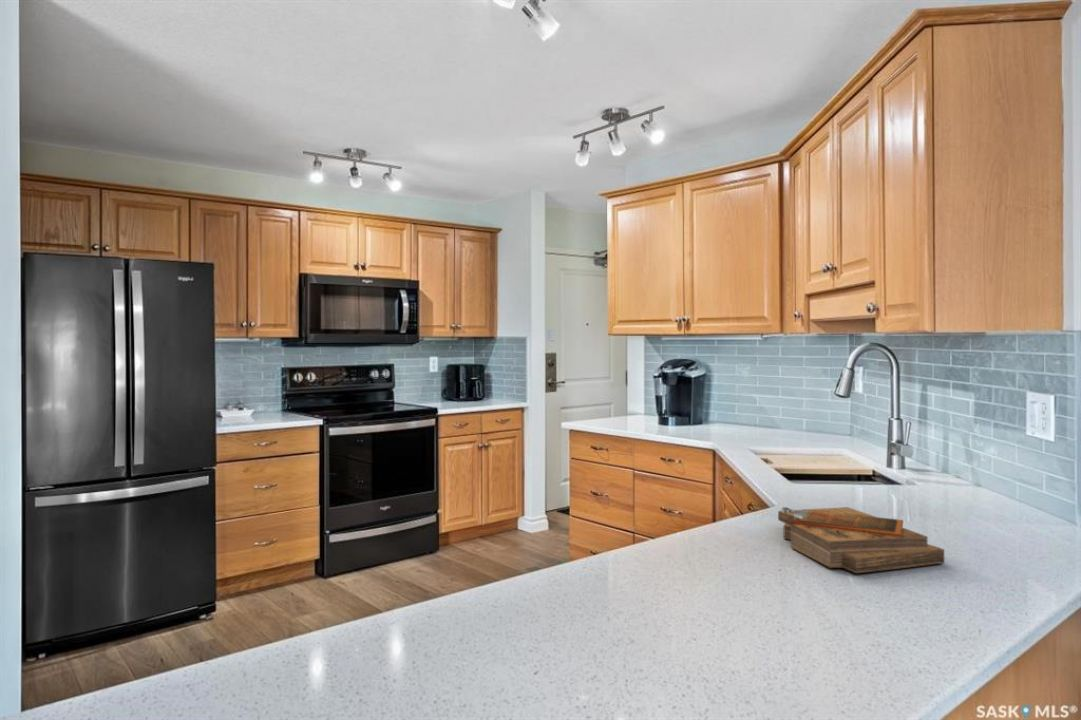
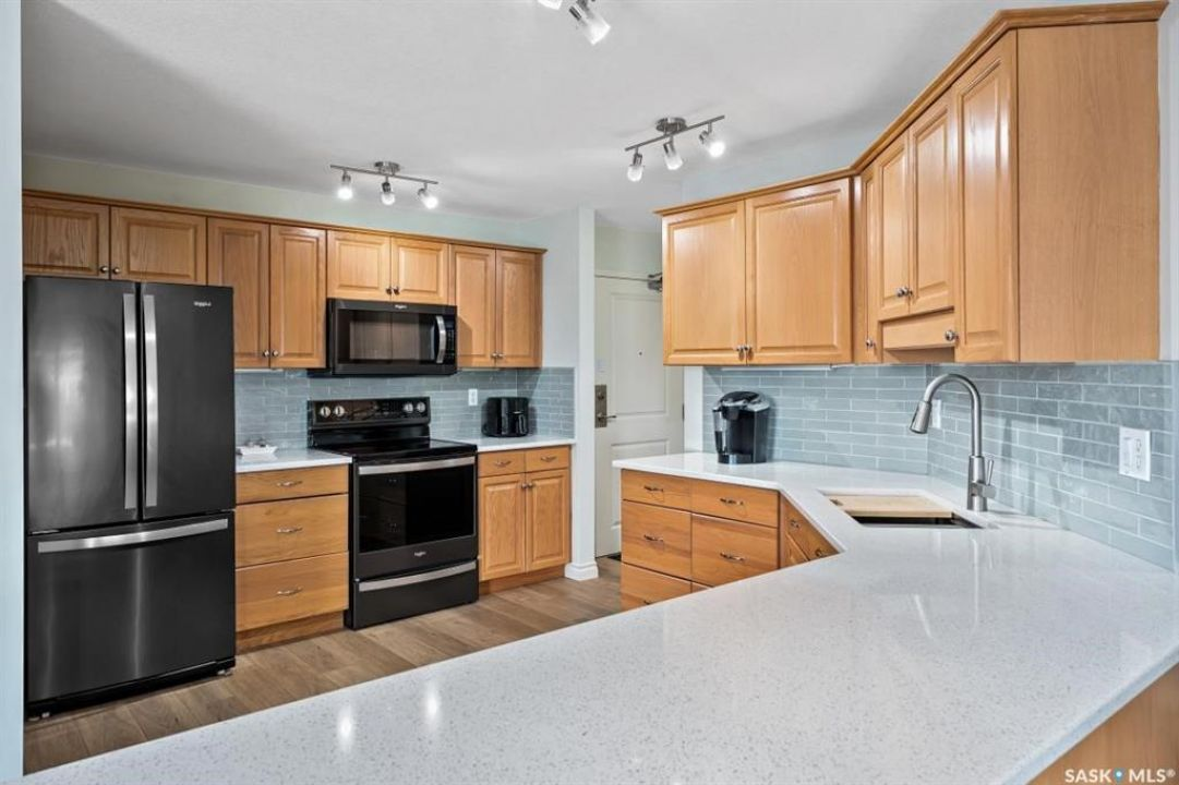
- clipboard [777,506,945,574]
